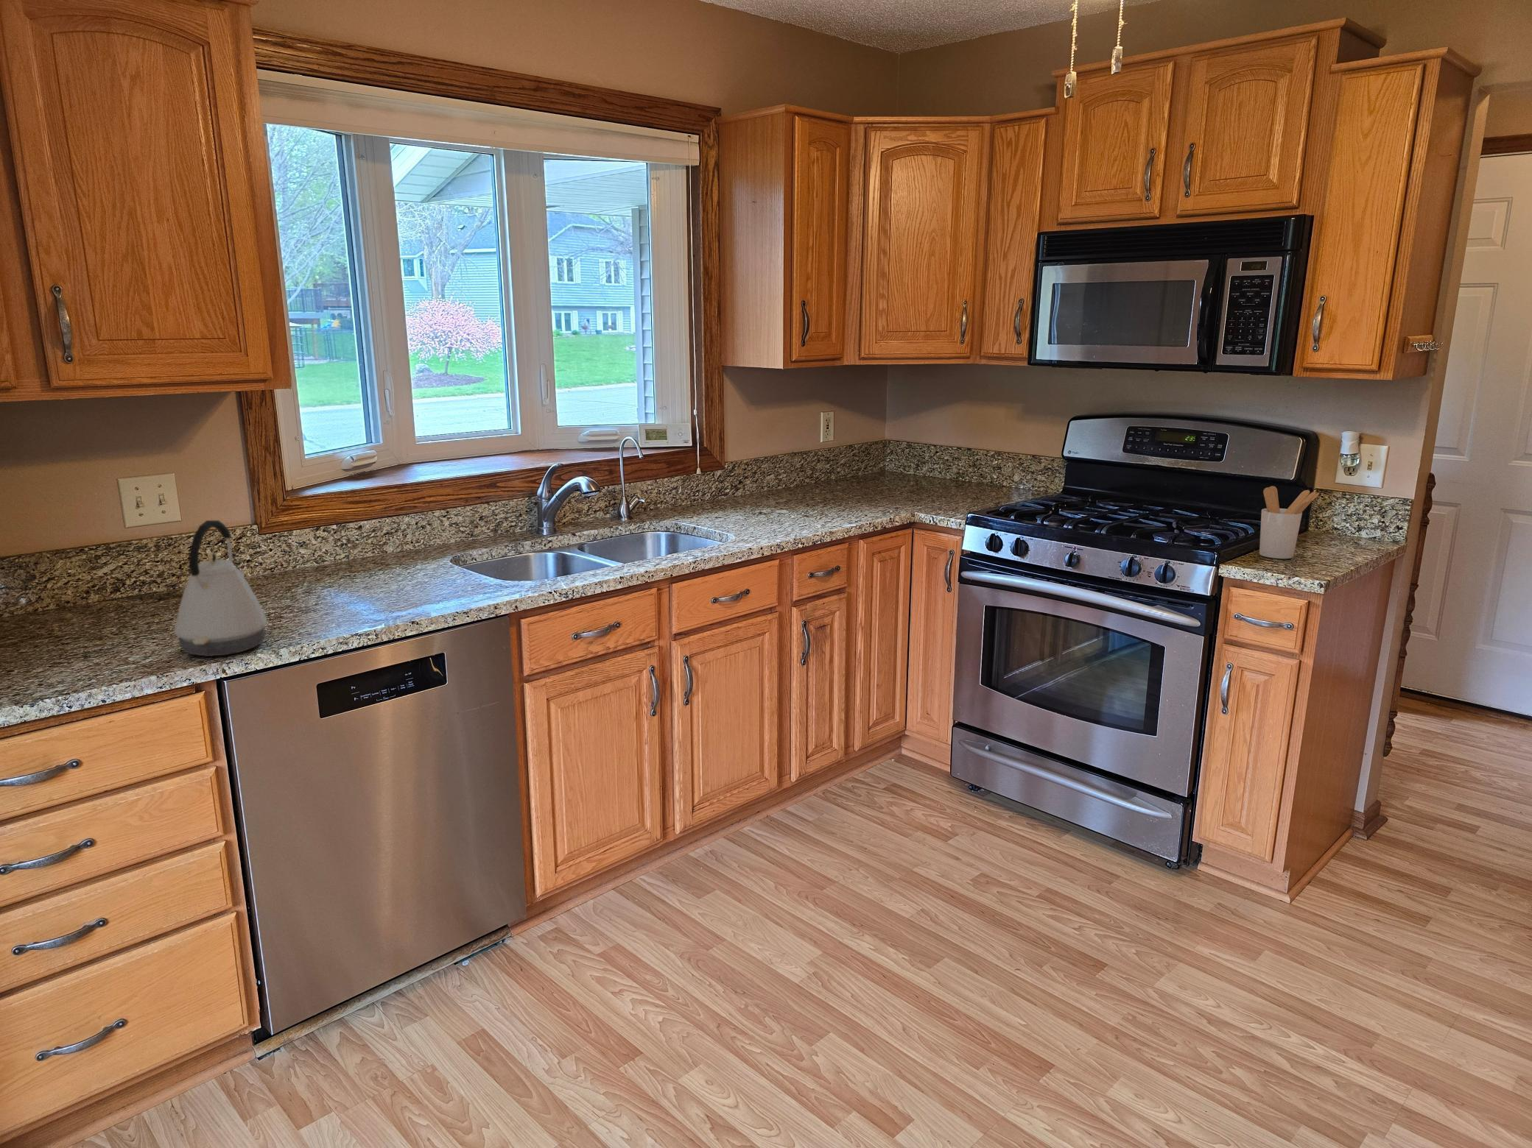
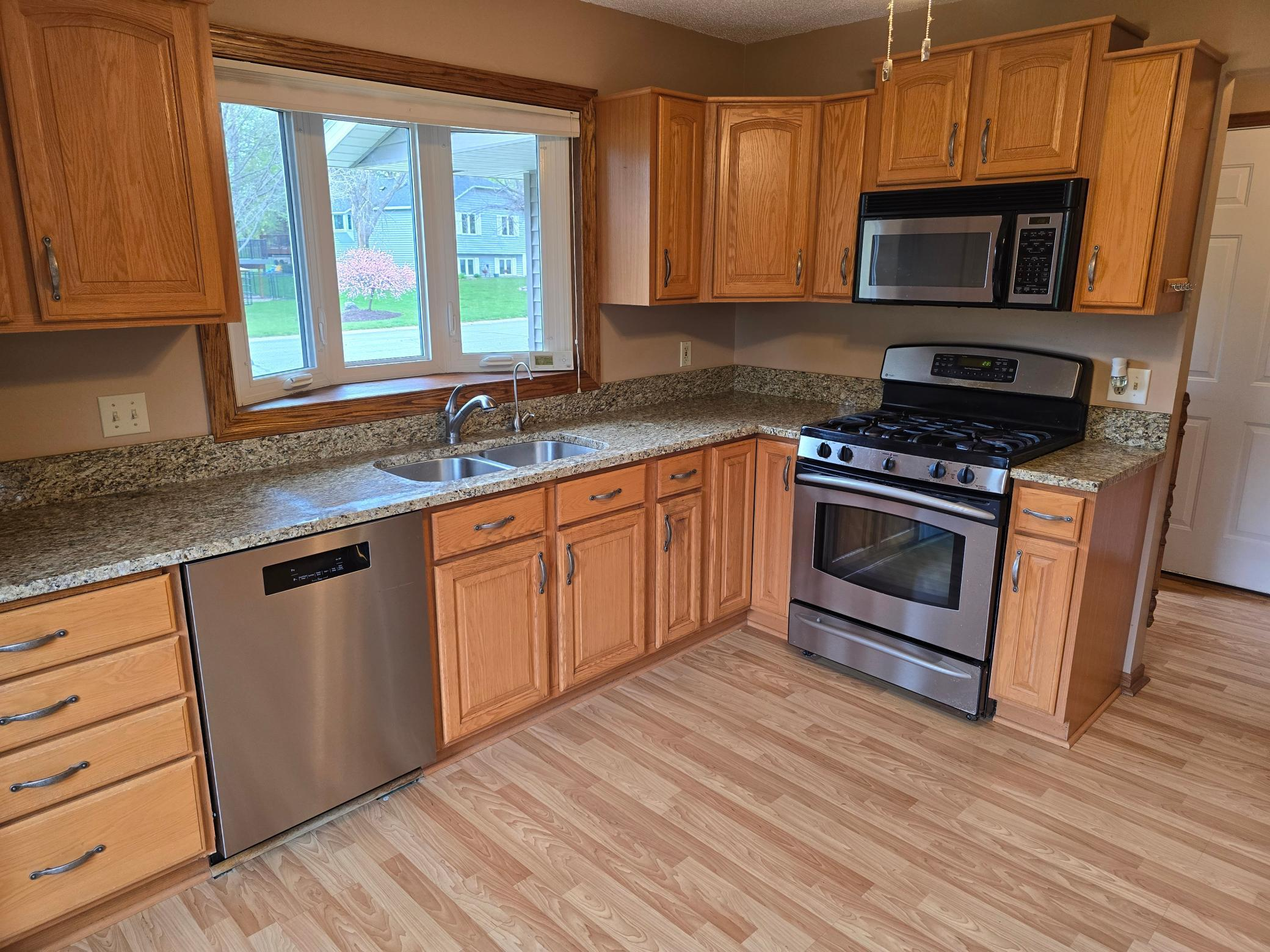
- utensil holder [1258,486,1320,560]
- kettle [173,520,268,657]
